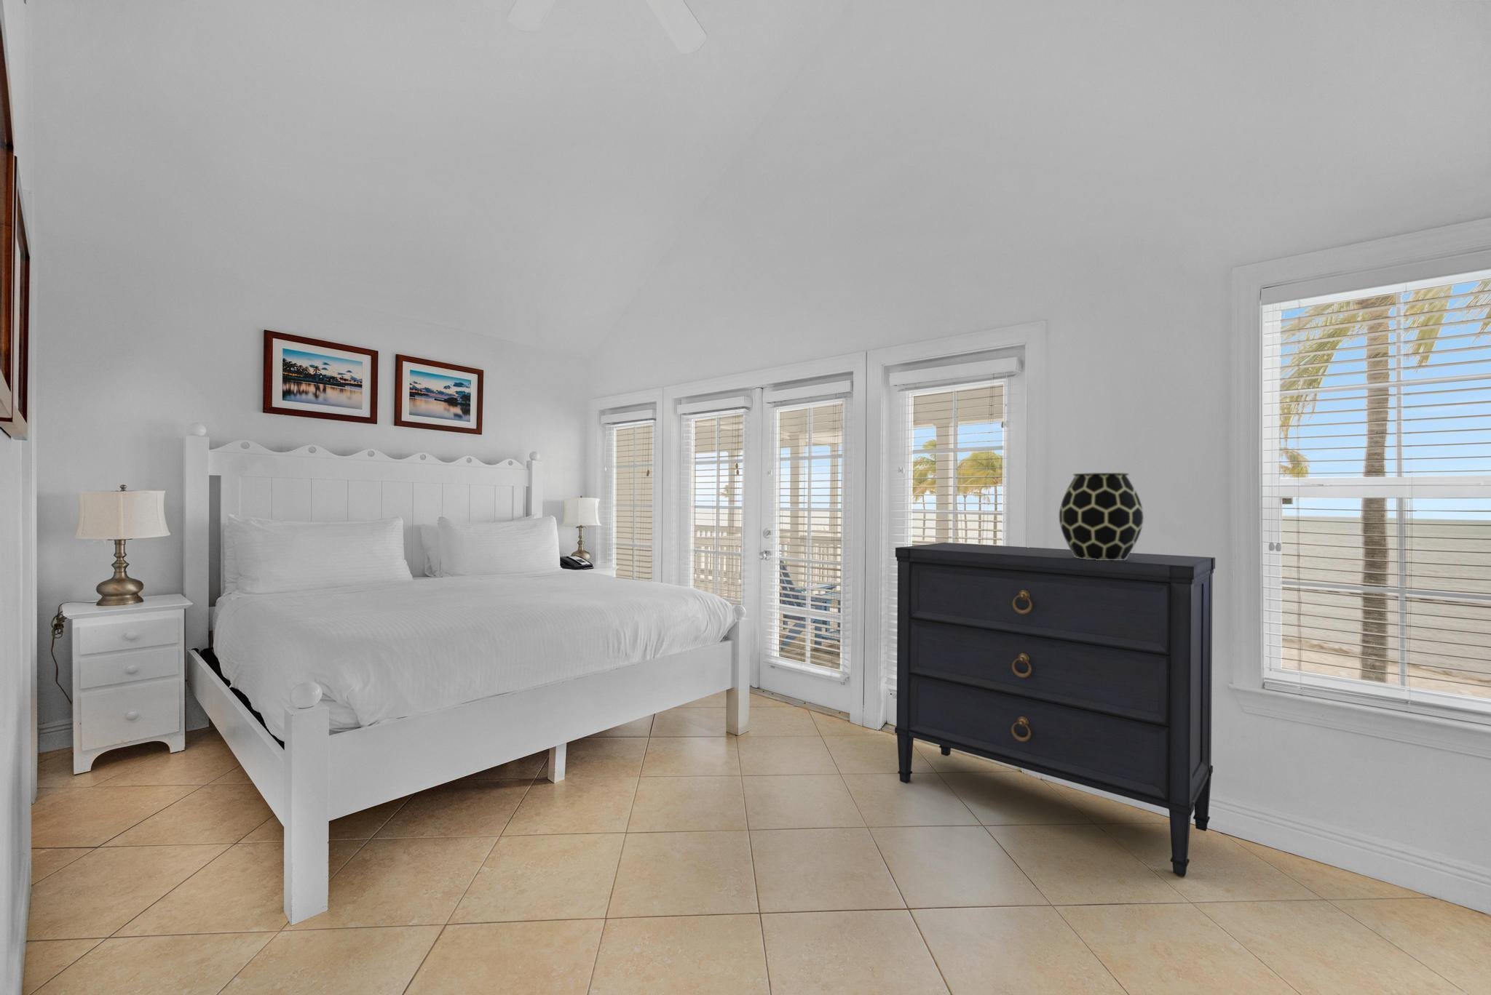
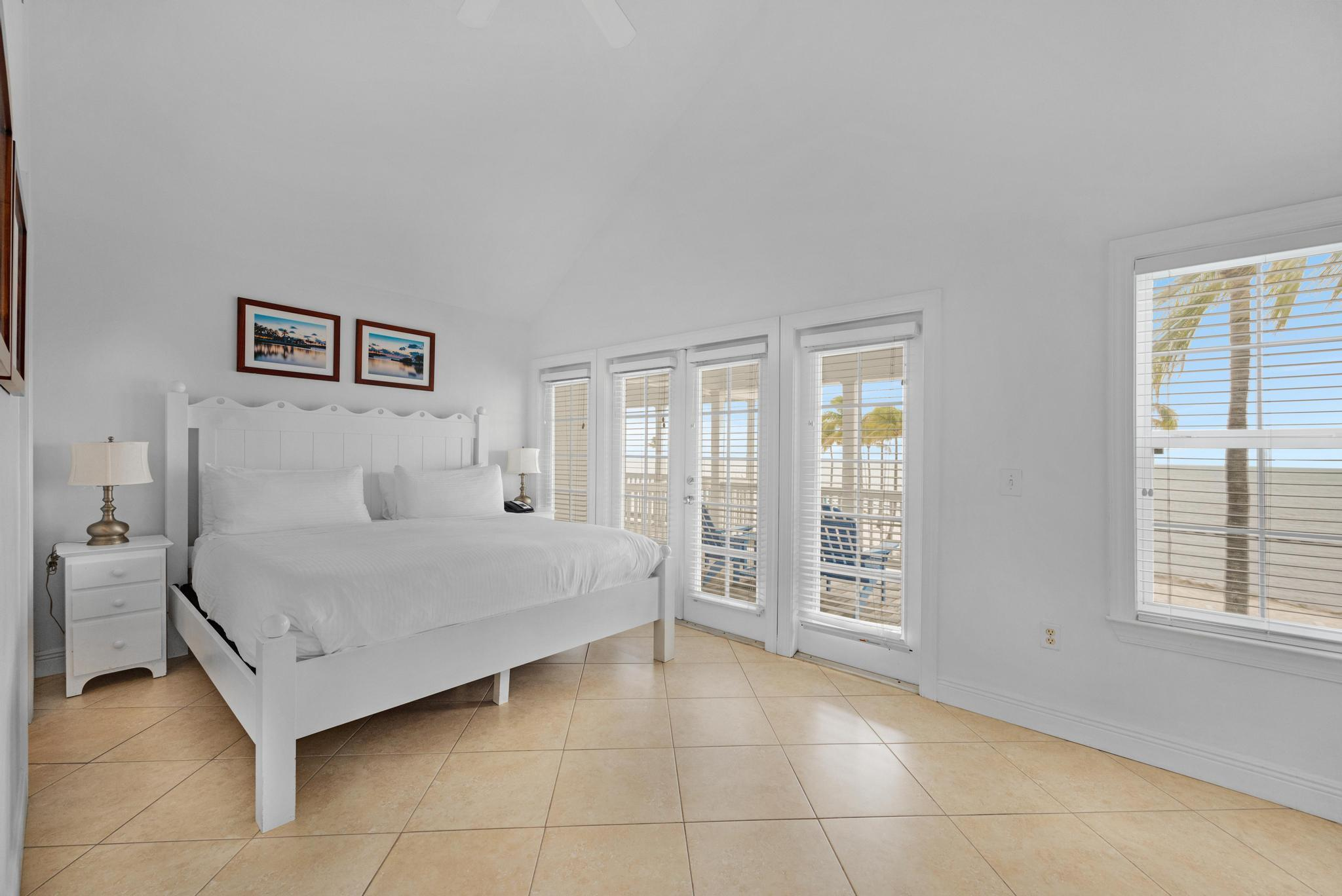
- vase [1059,472,1144,560]
- dresser [894,542,1215,877]
